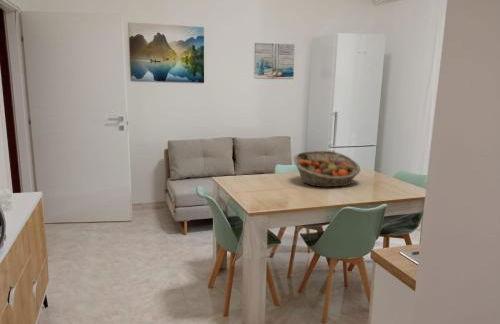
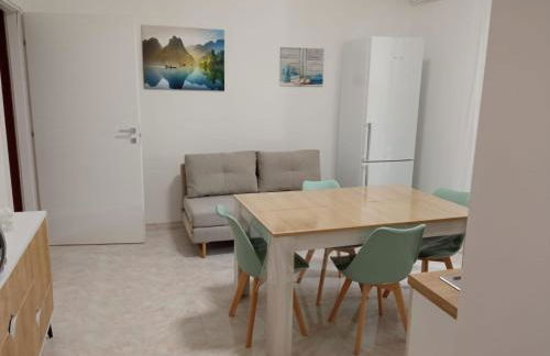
- fruit basket [293,150,361,188]
